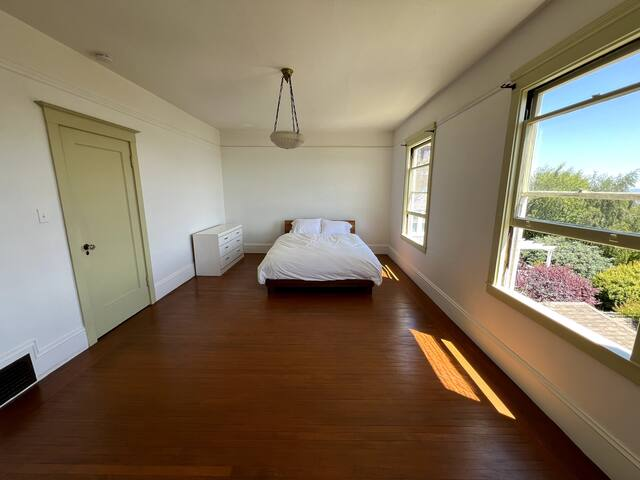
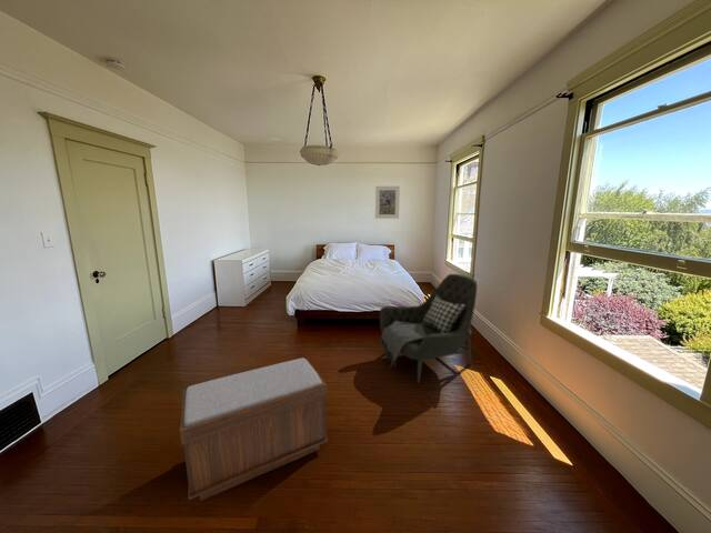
+ bench [179,356,329,502]
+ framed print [374,185,401,220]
+ armchair [379,273,478,384]
